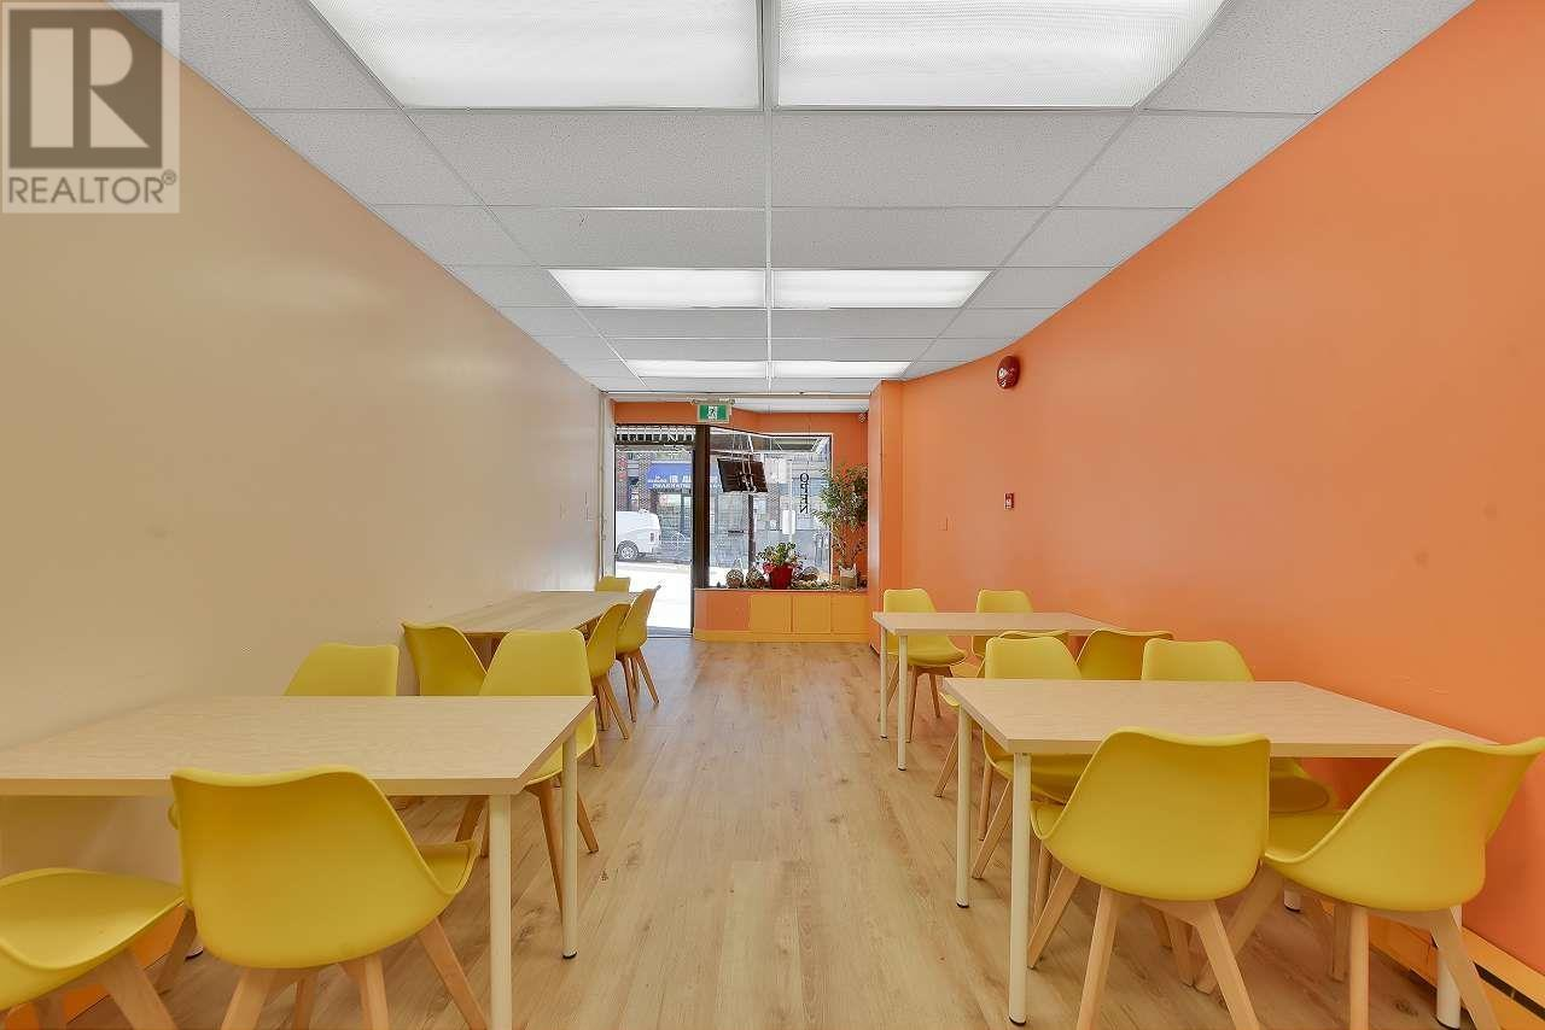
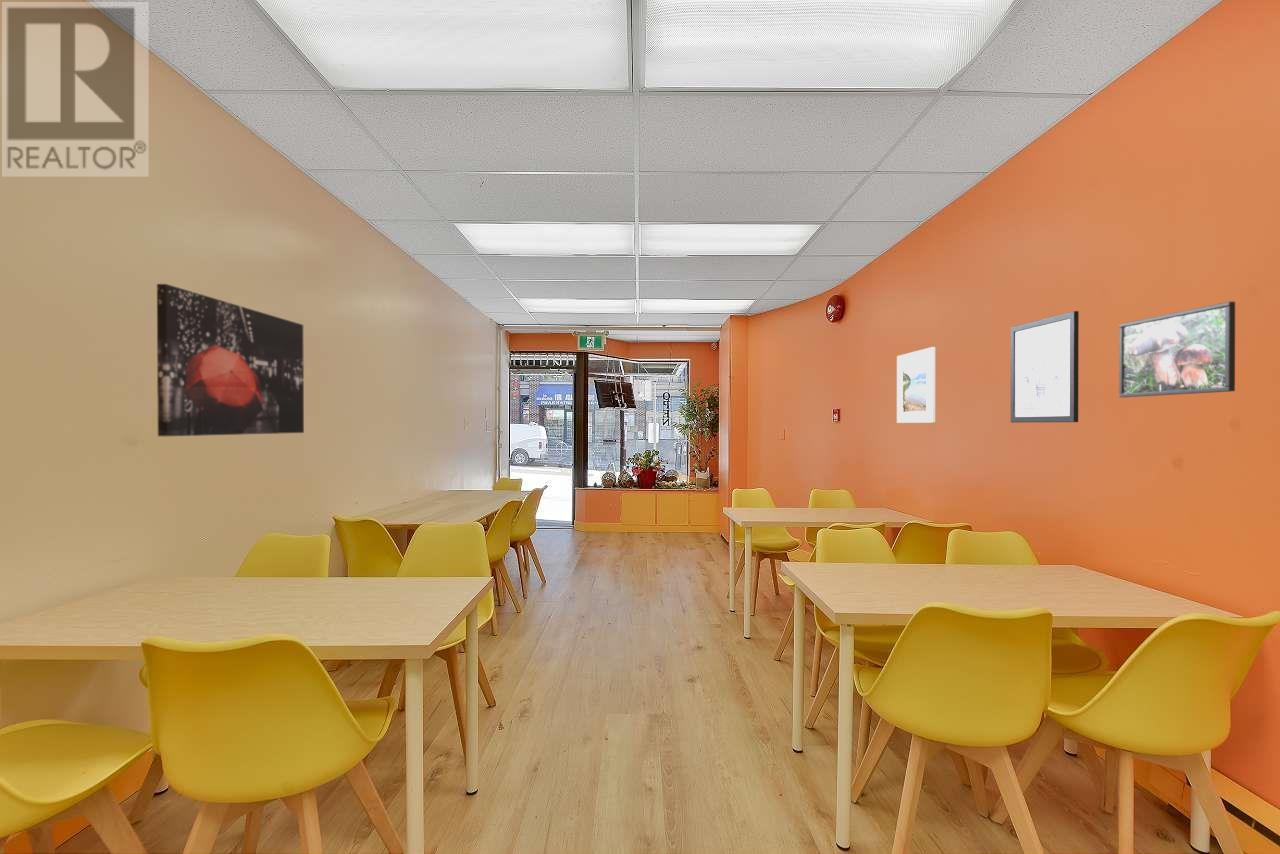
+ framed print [1118,301,1236,398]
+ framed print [896,346,937,424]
+ wall art [156,283,305,437]
+ wall art [1010,310,1080,423]
